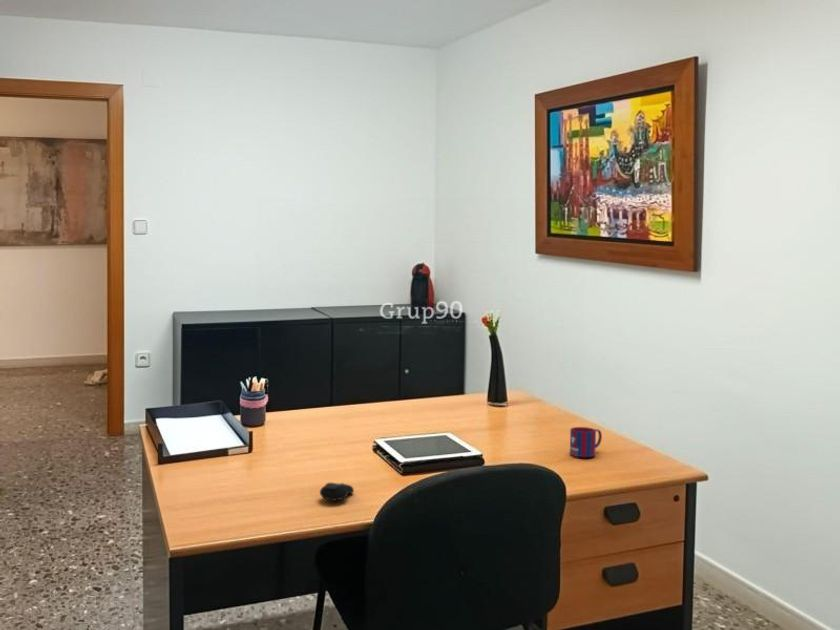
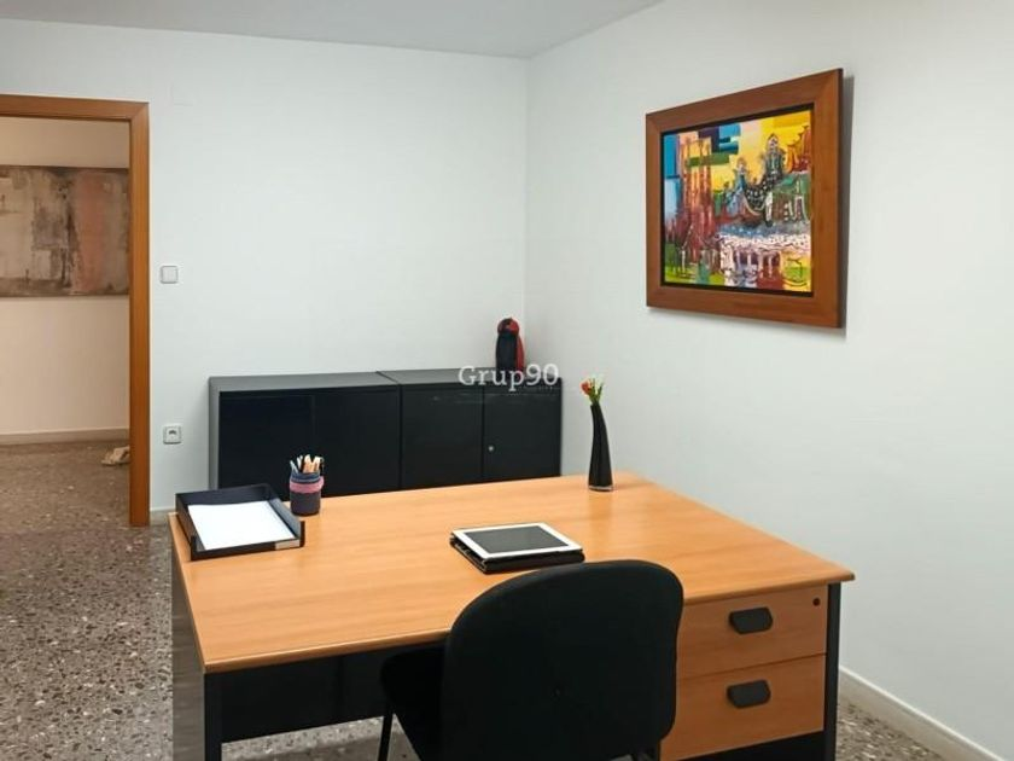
- mug [569,426,603,458]
- computer mouse [319,482,355,502]
